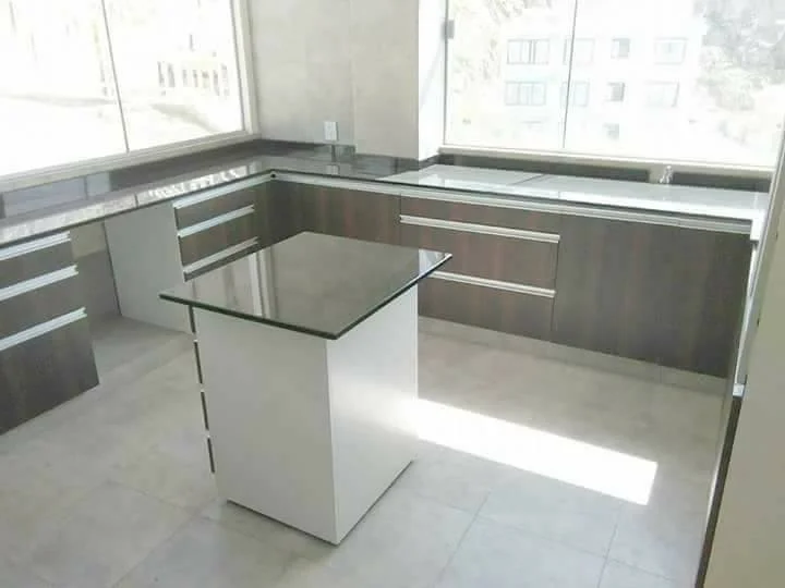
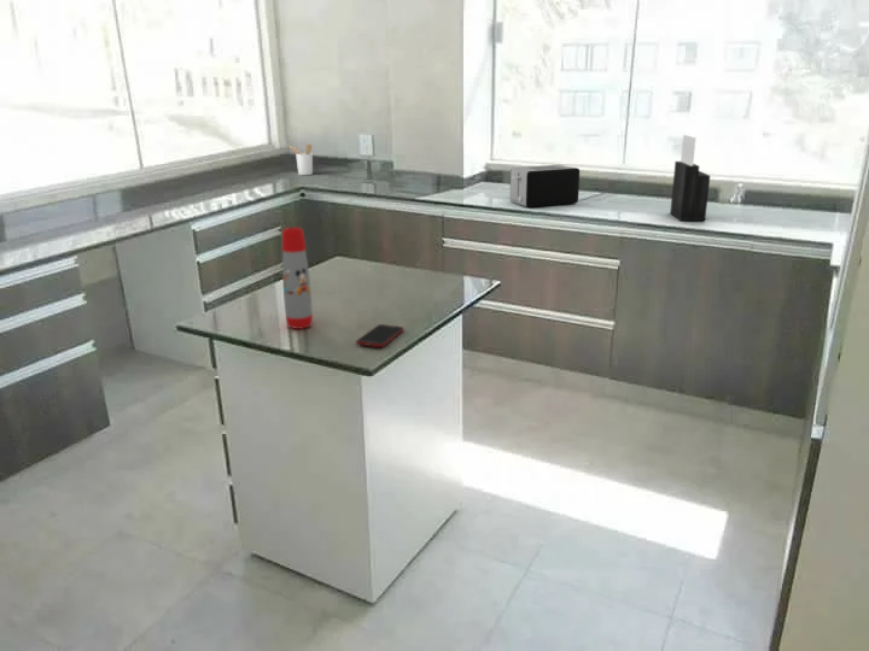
+ cell phone [355,323,404,348]
+ toaster [509,164,581,209]
+ utensil holder [290,142,314,176]
+ water bottle [281,225,314,330]
+ knife block [669,133,711,222]
